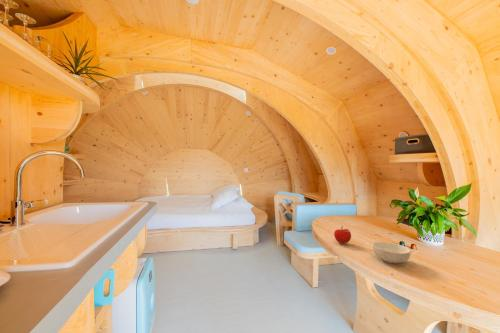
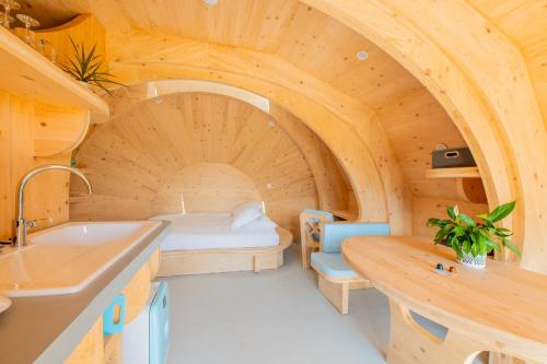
- cereal bowl [371,241,411,264]
- fruit [333,226,352,244]
